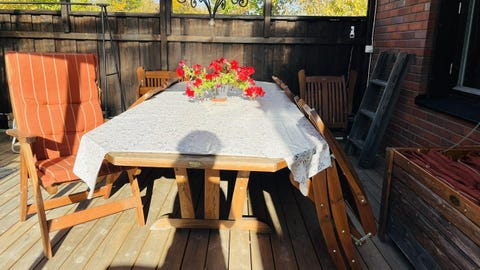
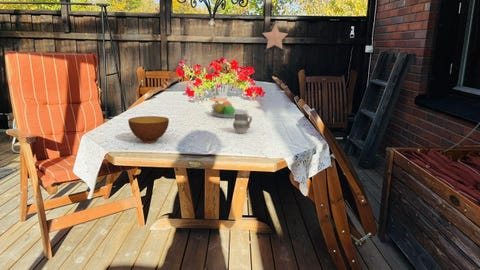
+ decorative star [262,23,288,50]
+ cup [232,113,253,134]
+ bowl [127,115,170,144]
+ fruit bowl [210,100,249,119]
